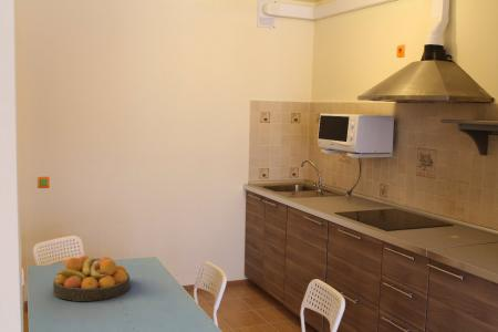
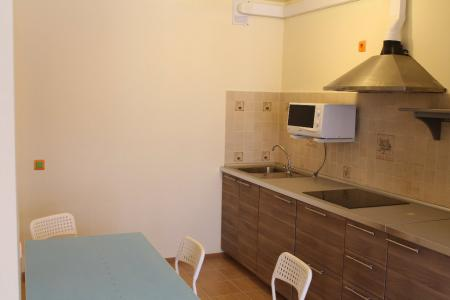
- fruit bowl [52,255,131,302]
